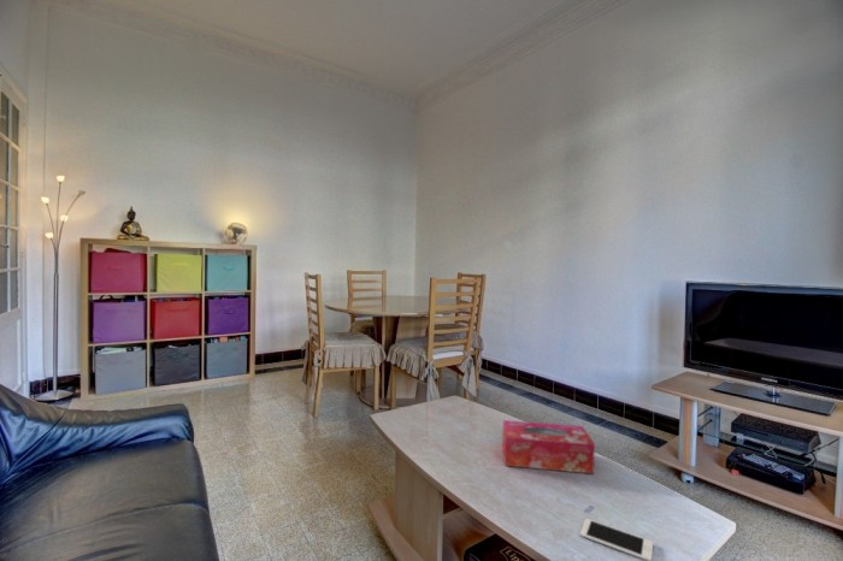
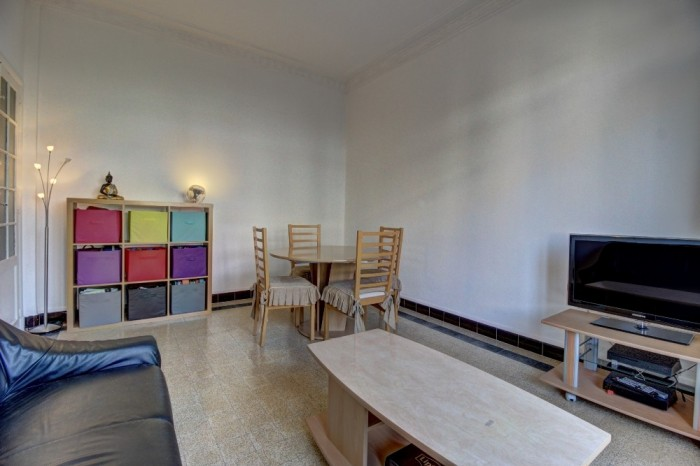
- tissue box [501,419,596,474]
- cell phone [579,518,654,561]
